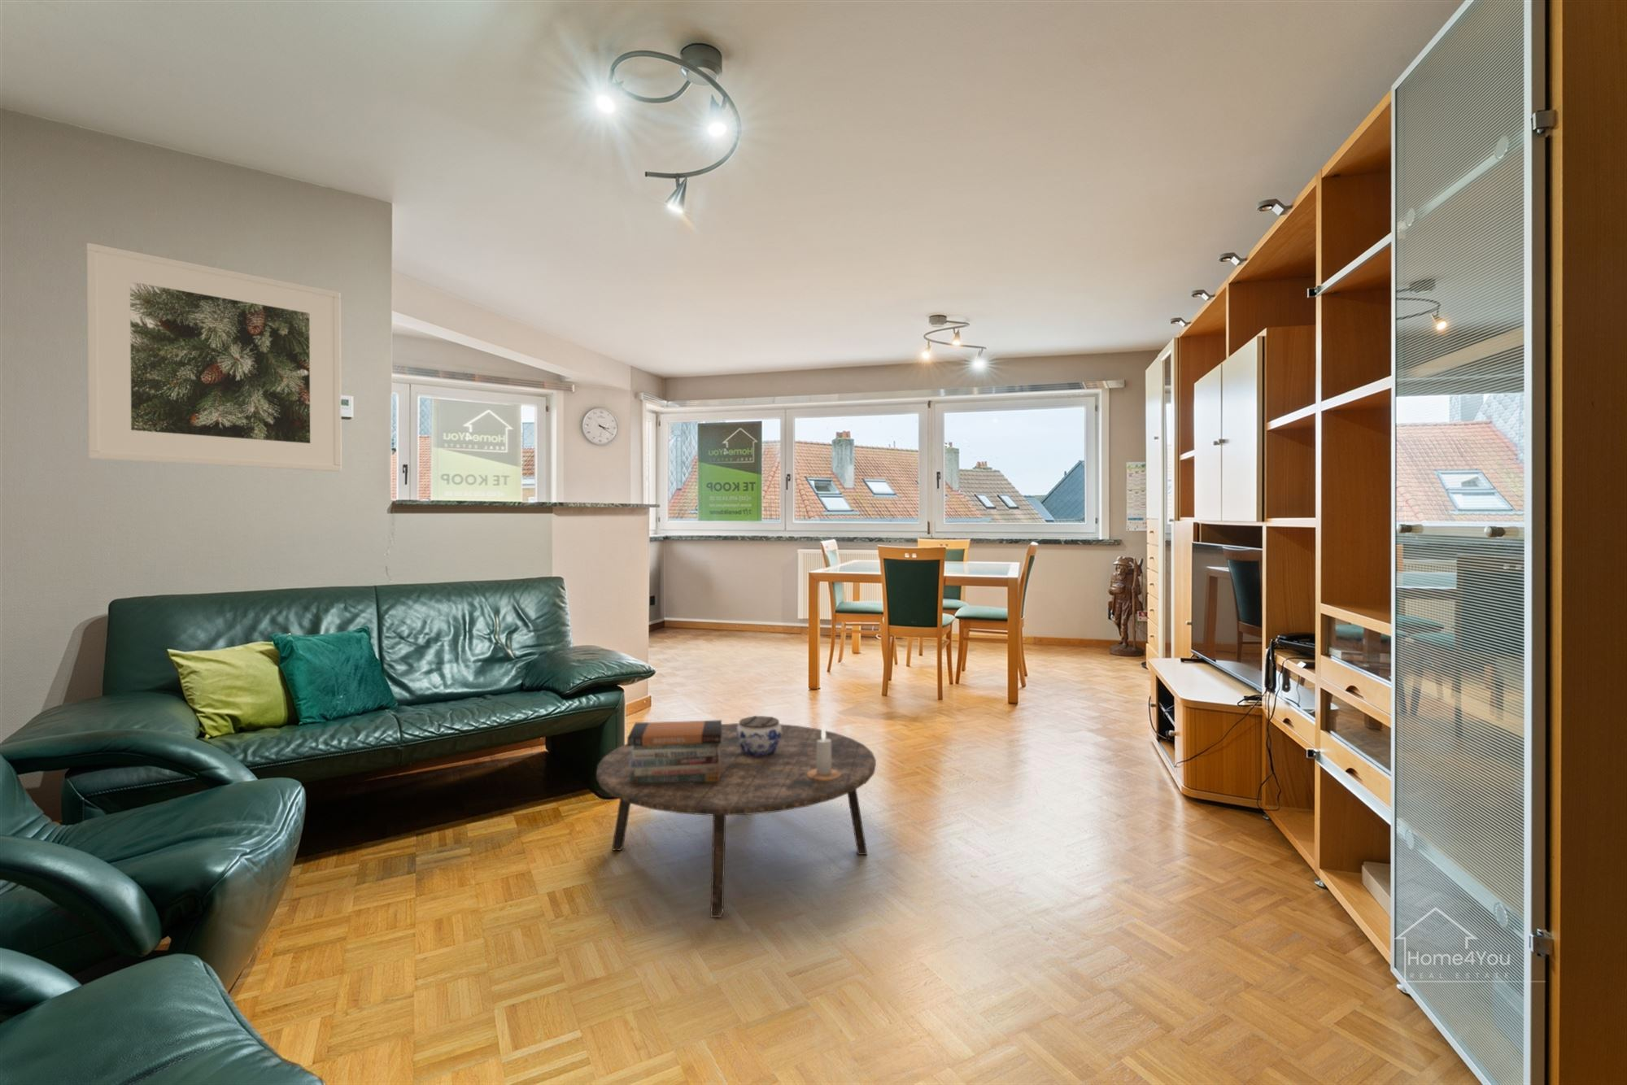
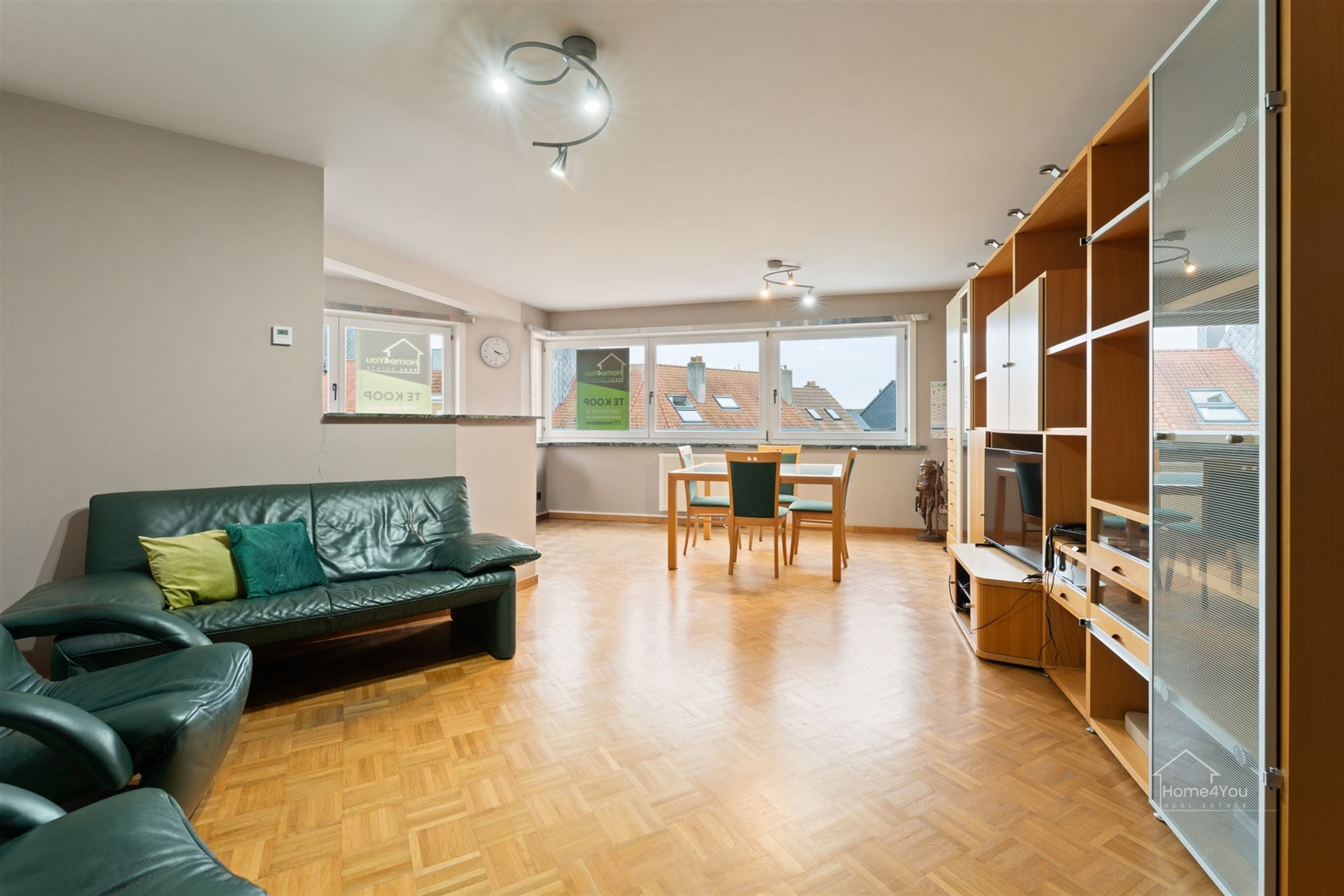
- candle [807,725,841,781]
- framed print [86,242,343,472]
- book stack [626,719,723,783]
- coffee table [596,722,876,918]
- jar [737,714,781,757]
